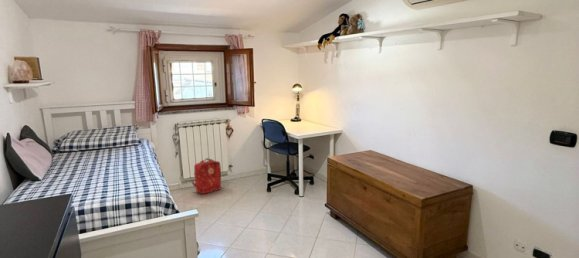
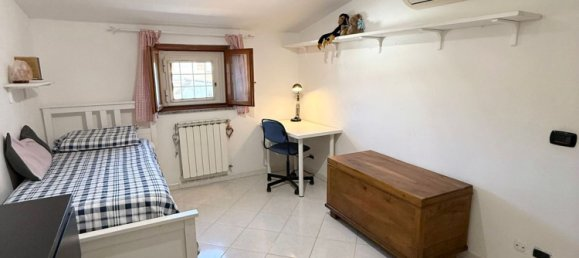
- backpack [191,157,222,195]
